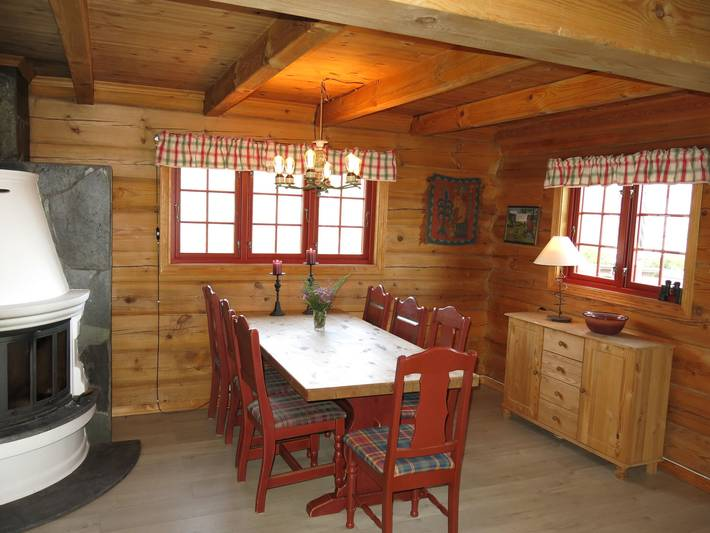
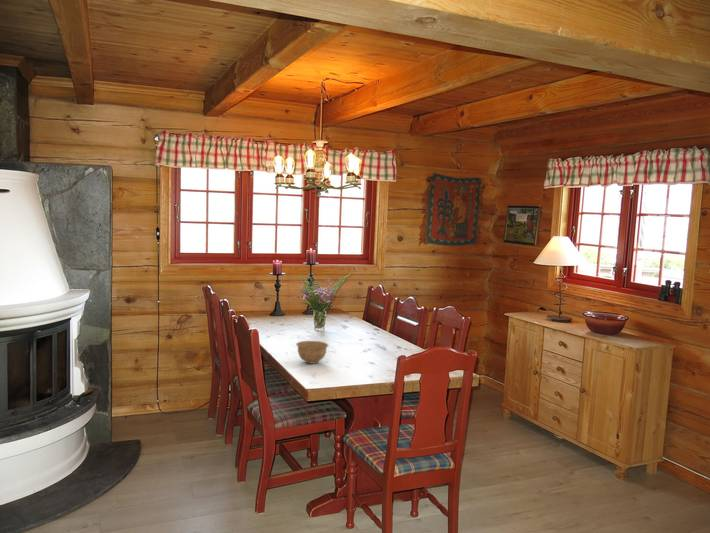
+ bowl [295,340,329,365]
